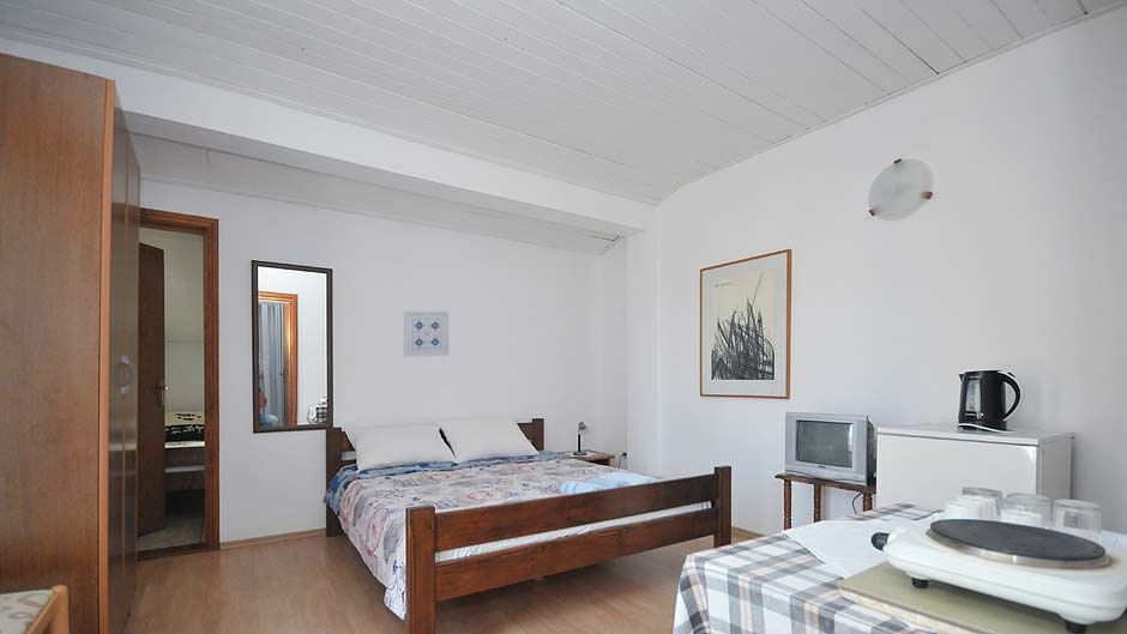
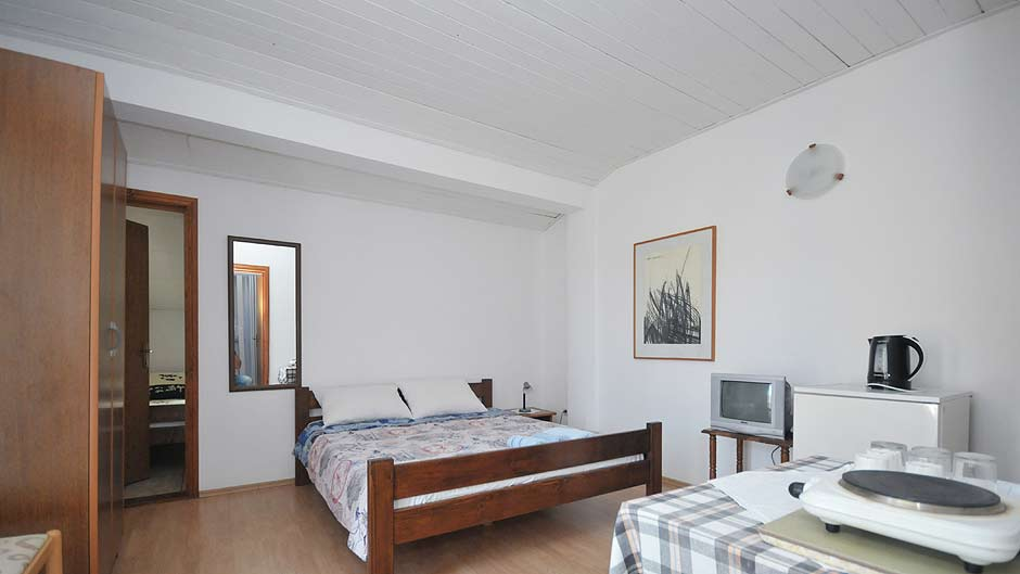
- wall art [403,309,451,358]
